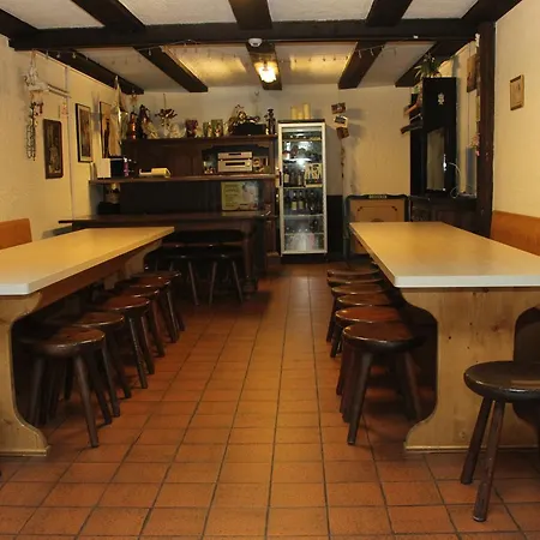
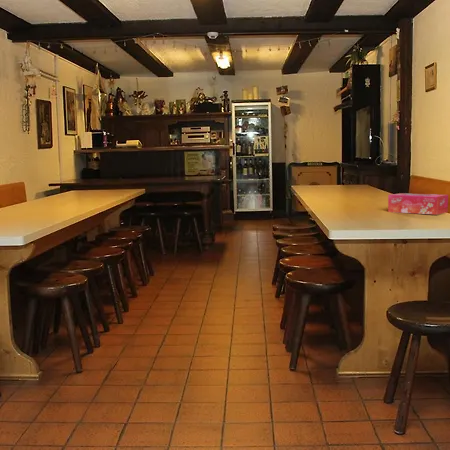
+ tissue box [387,192,449,216]
